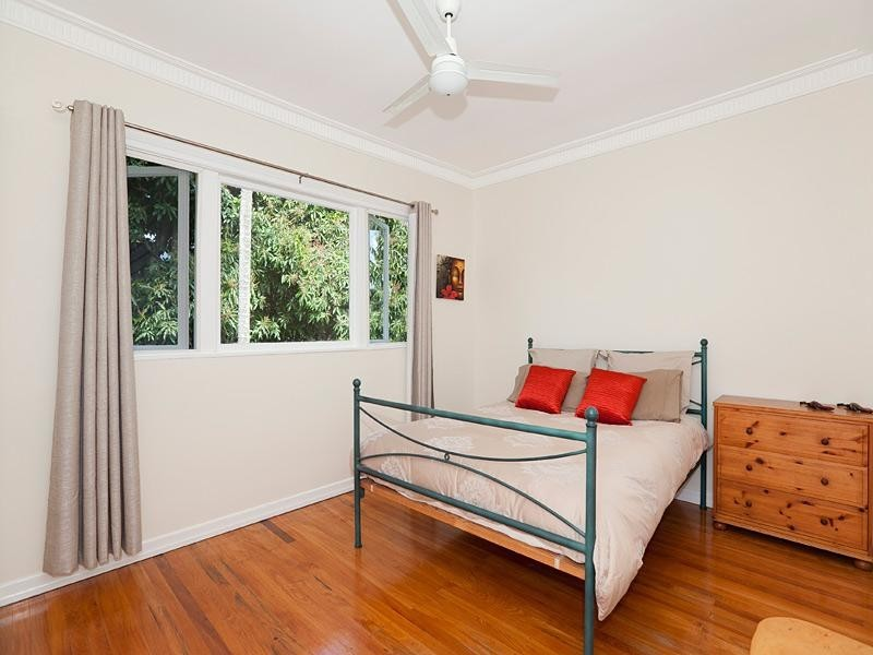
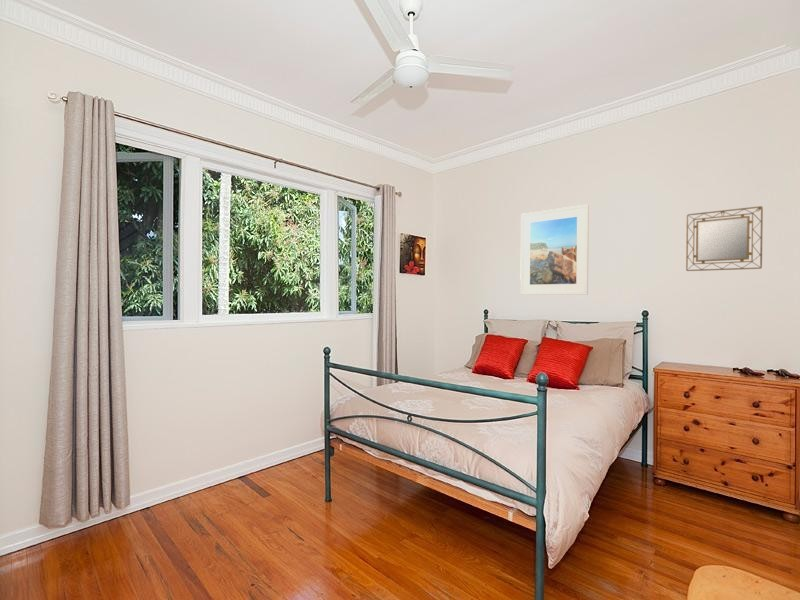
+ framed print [519,203,590,296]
+ home mirror [685,205,764,272]
